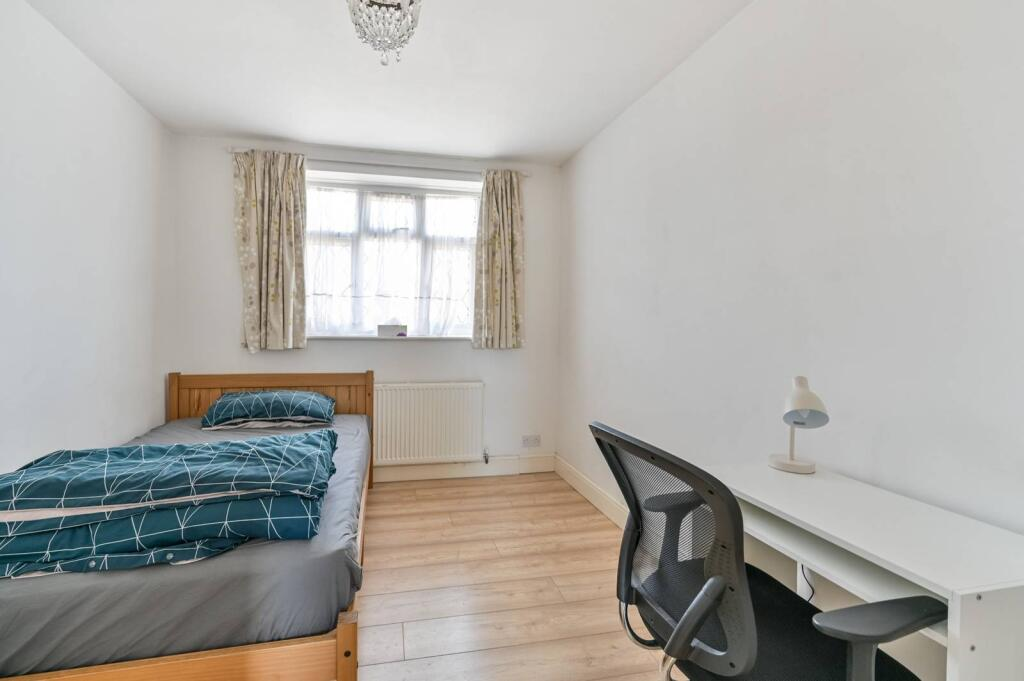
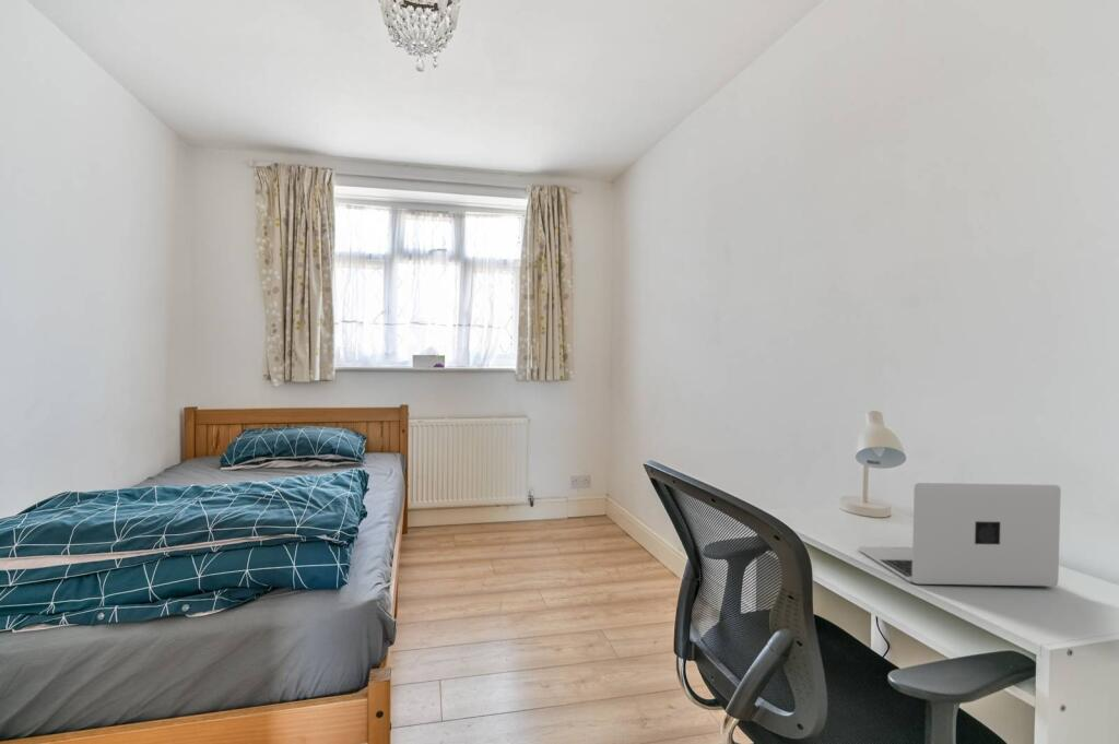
+ laptop [857,482,1062,587]
